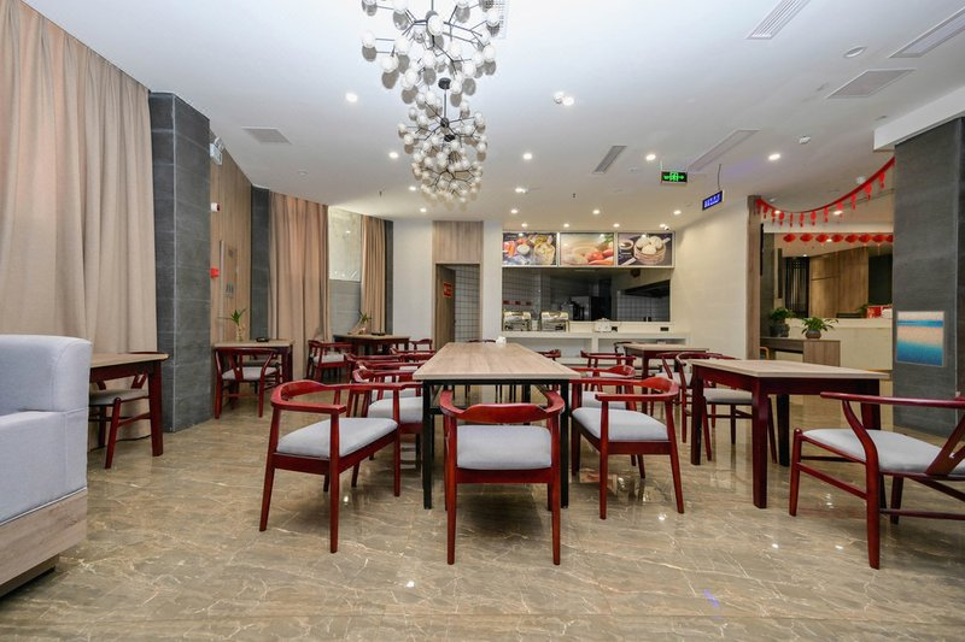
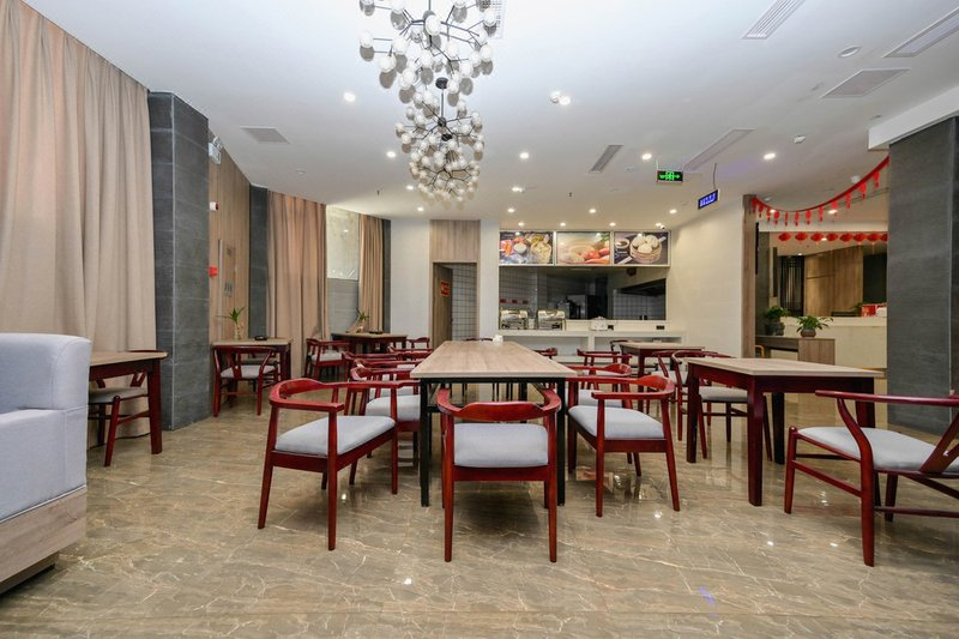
- wall art [895,310,949,369]
